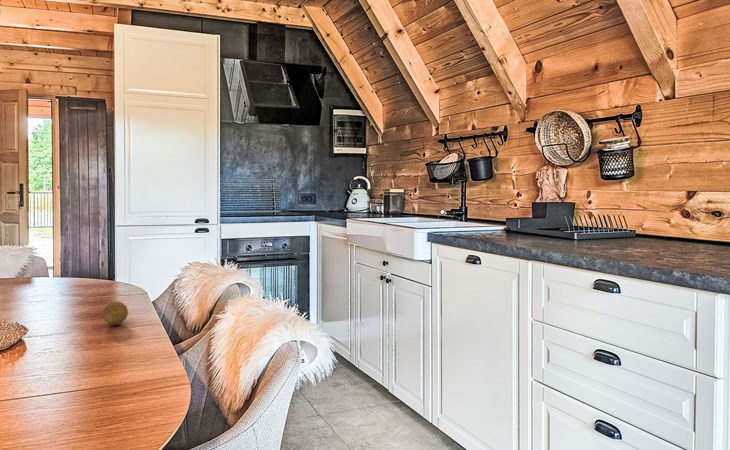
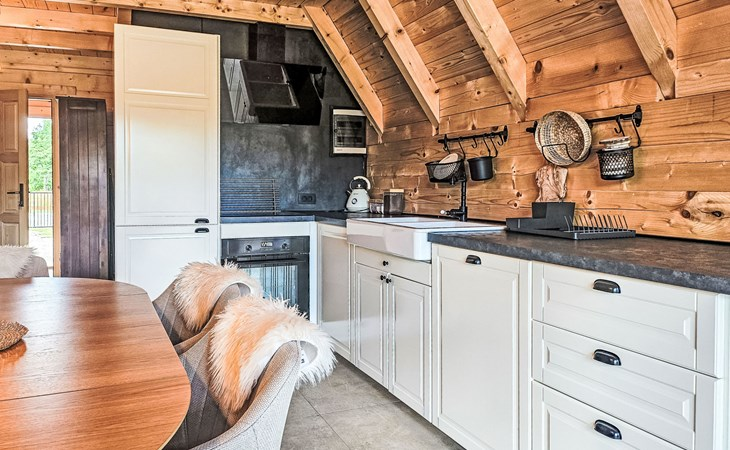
- fruit [102,300,129,326]
